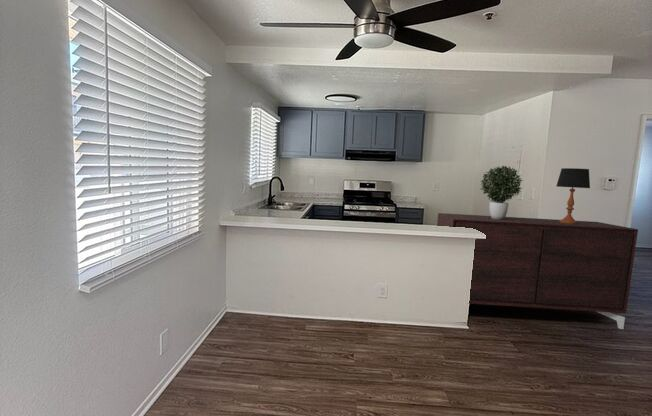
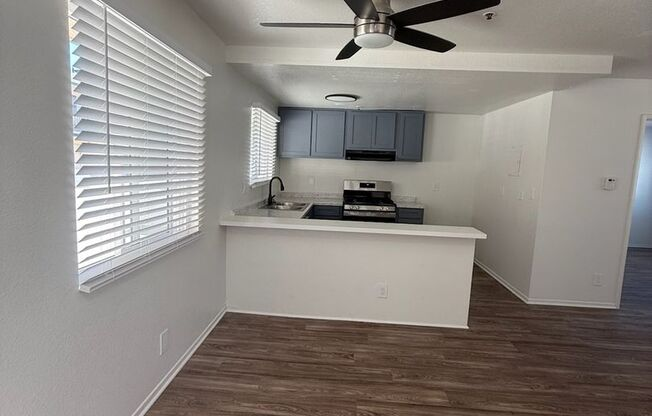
- potted plant [479,165,524,220]
- table lamp [555,167,591,224]
- sideboard [436,212,639,330]
